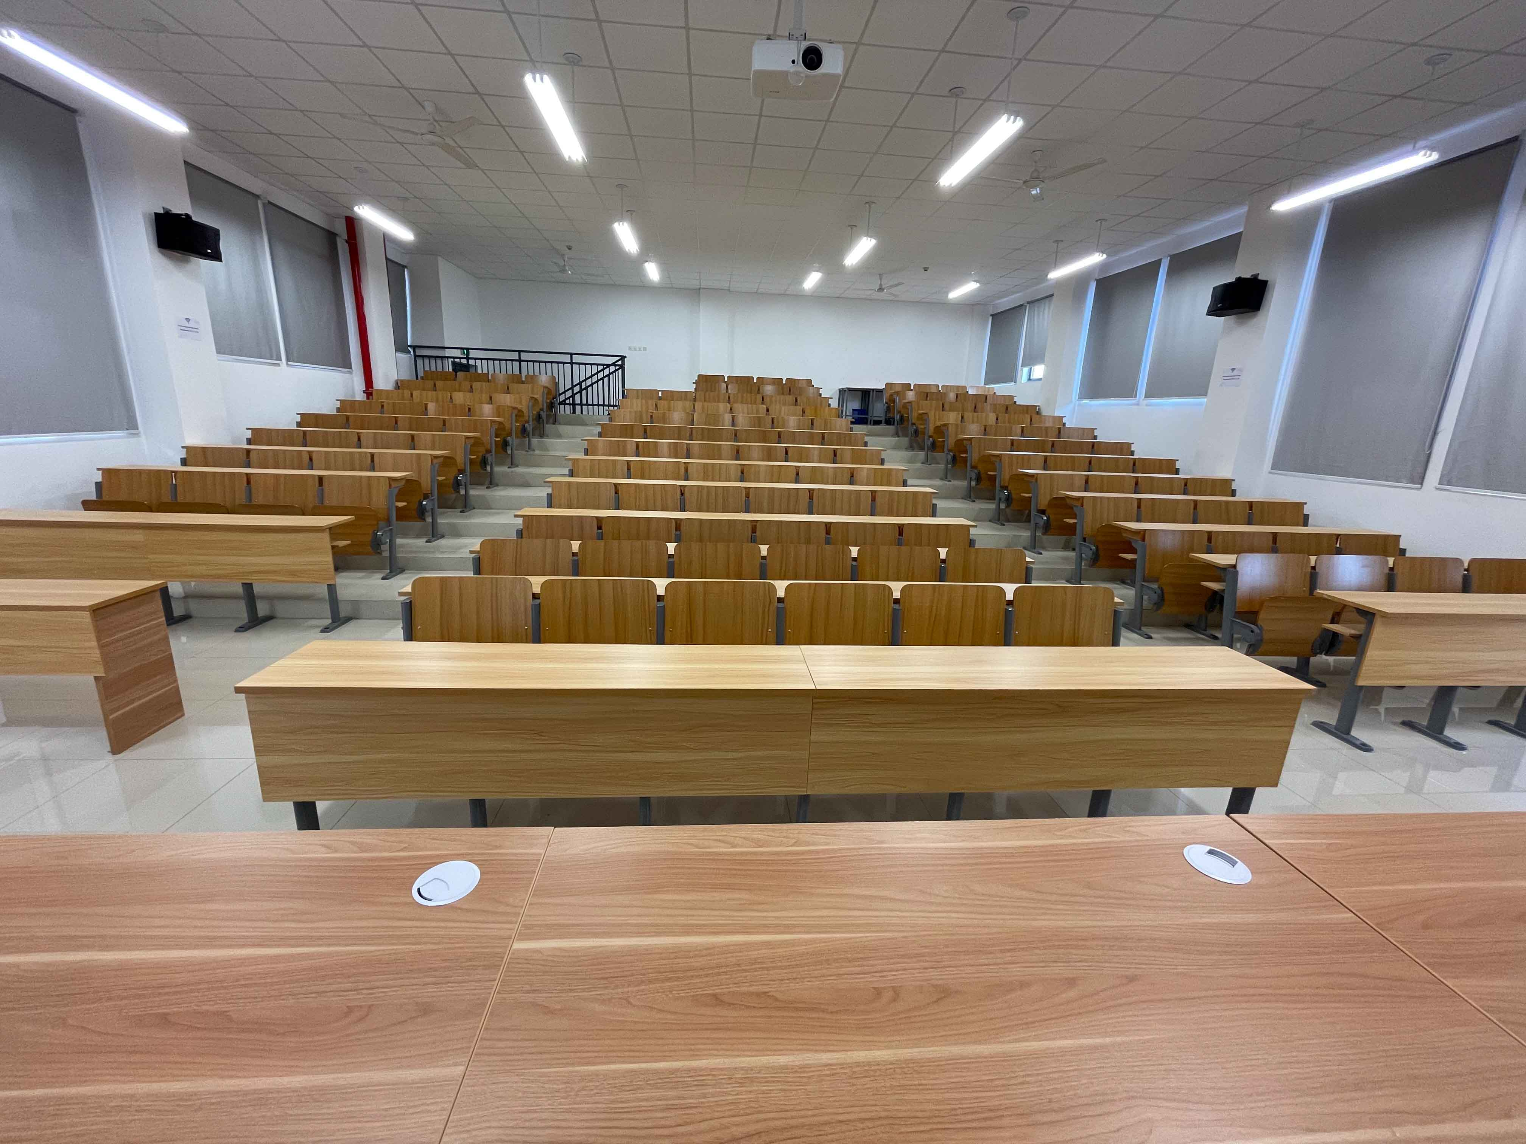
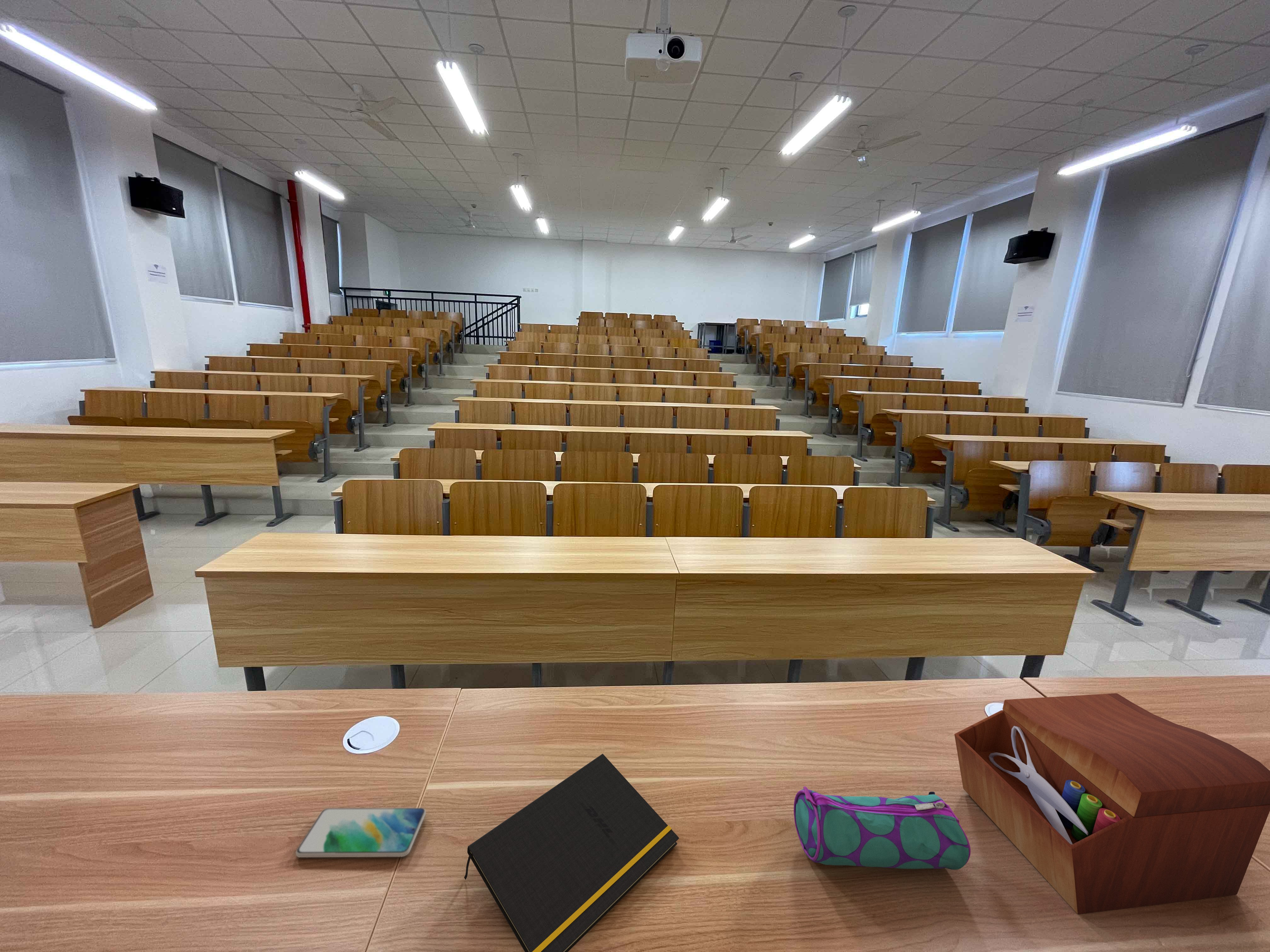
+ pencil case [793,786,971,870]
+ sewing box [954,693,1270,915]
+ notepad [464,753,679,952]
+ smartphone [295,808,426,858]
